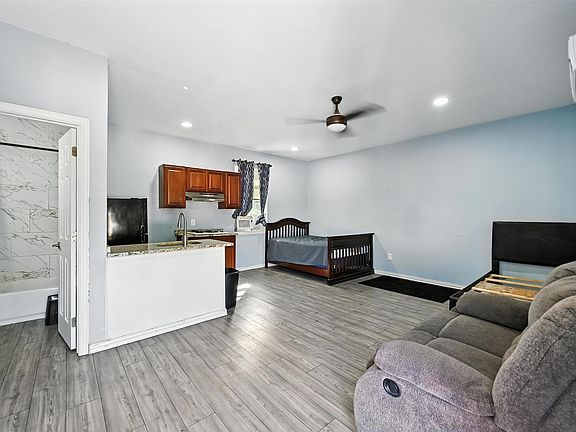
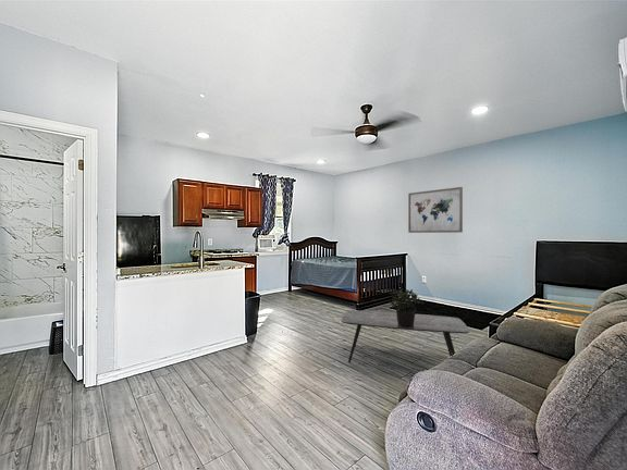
+ wall art [407,186,464,234]
+ potted plant [390,288,425,326]
+ coffee table [341,309,470,363]
